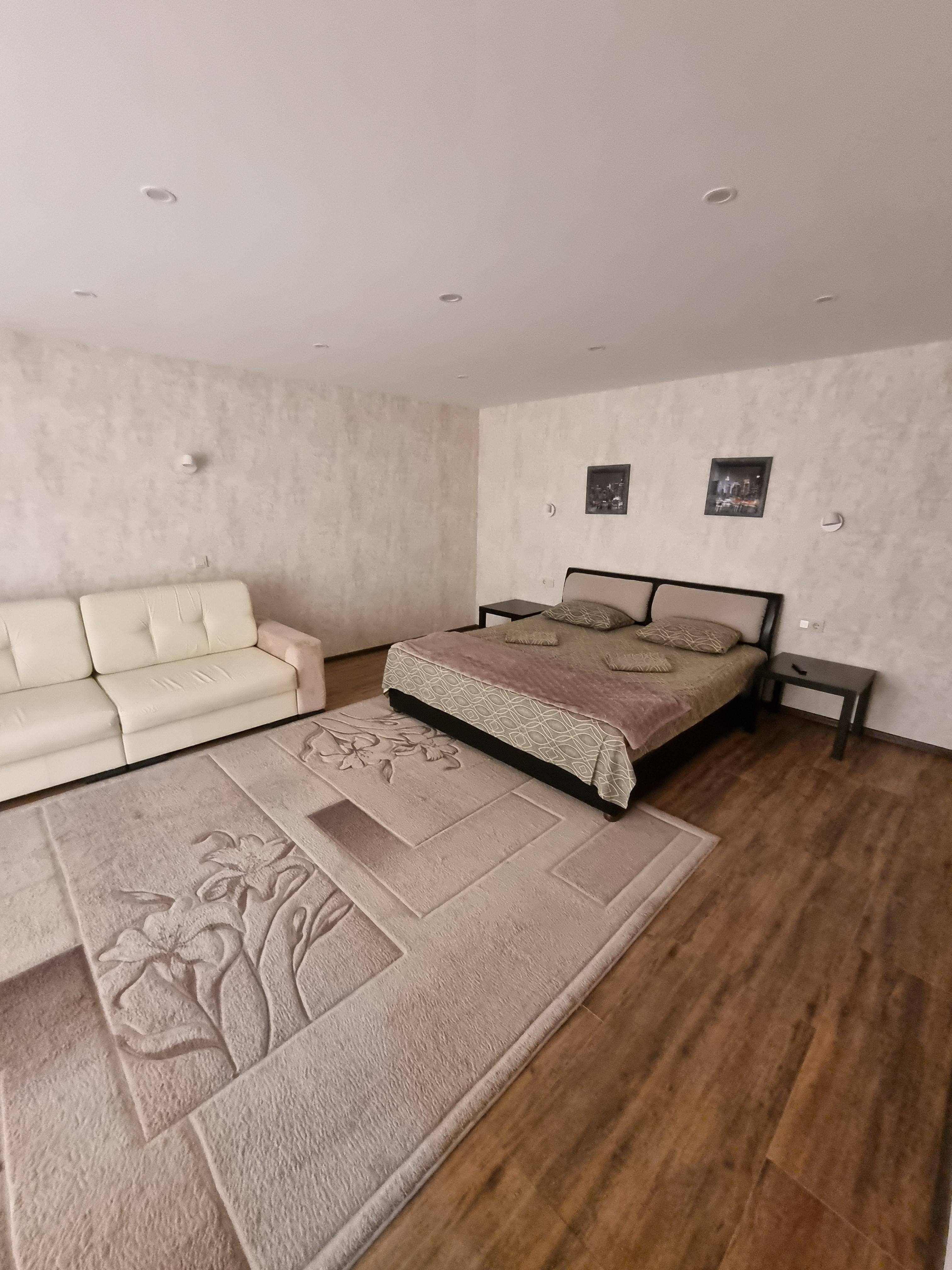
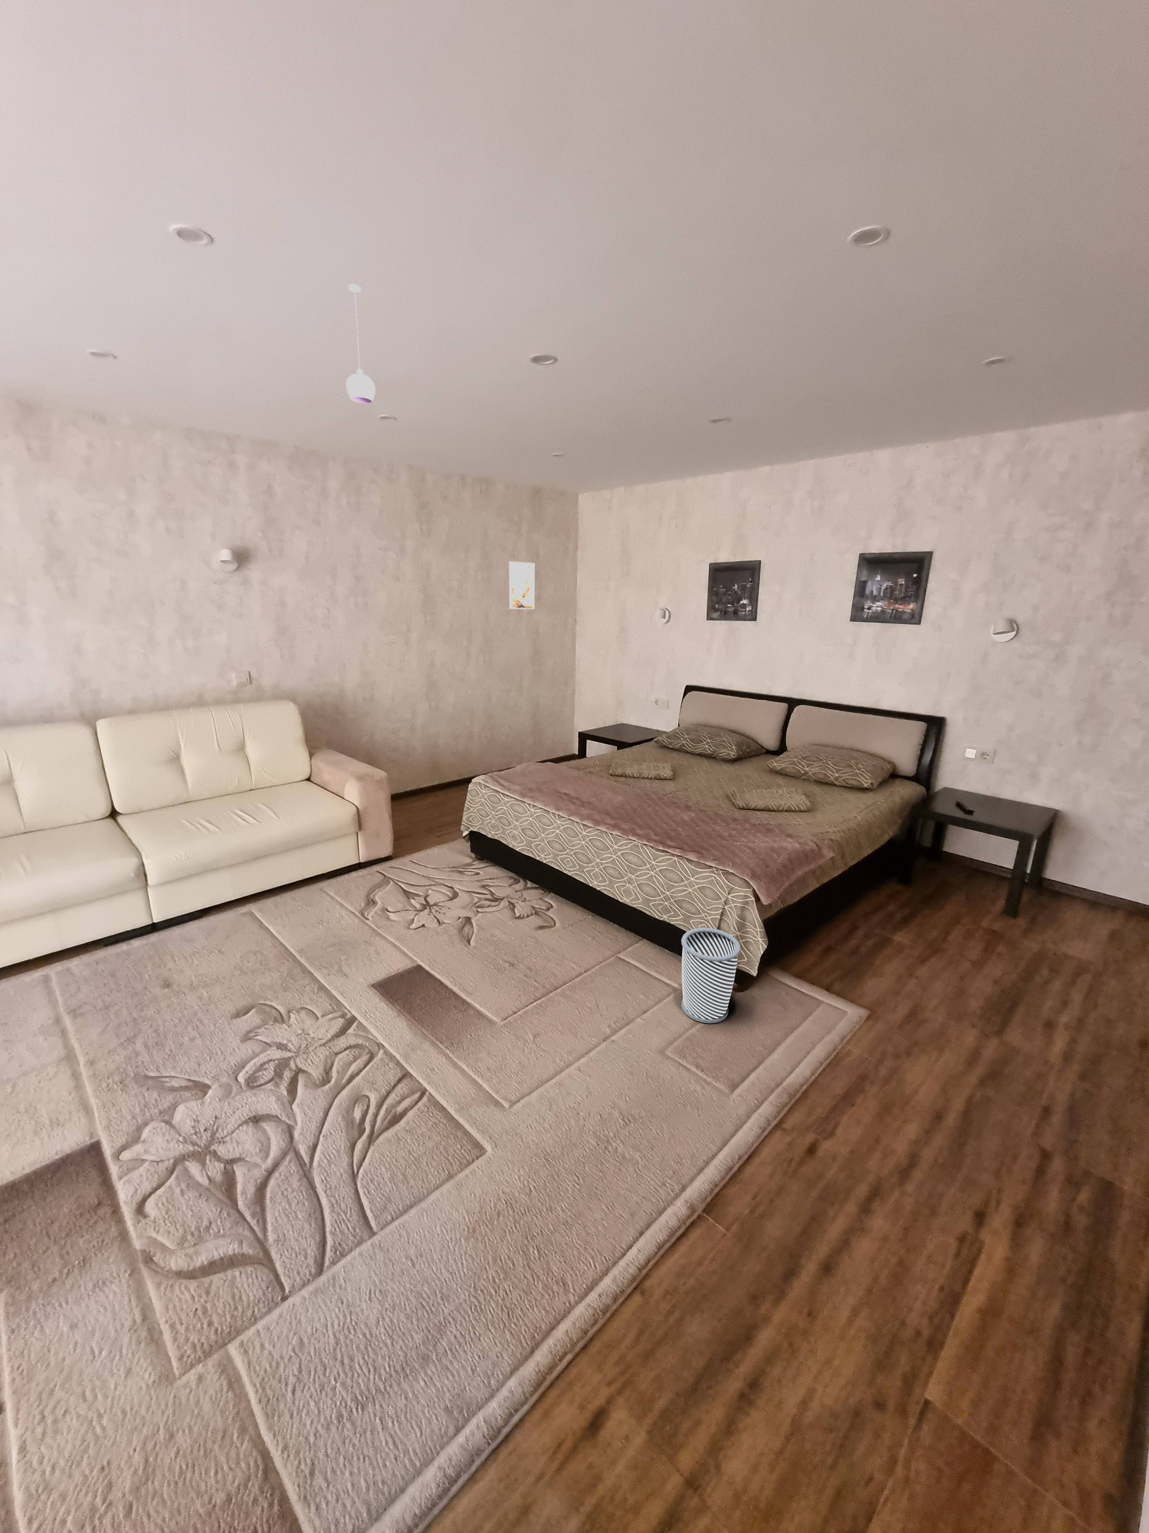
+ wastebasket [681,927,741,1024]
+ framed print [509,561,535,610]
+ pendant light [345,284,375,403]
